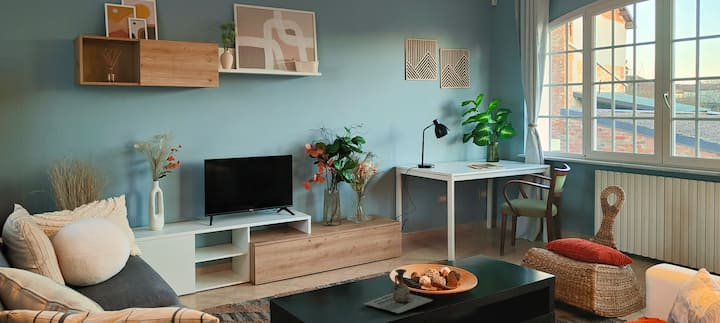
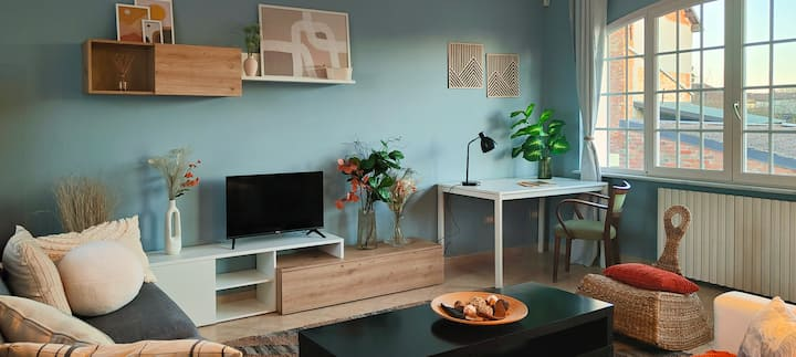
- decorative vase [363,268,433,314]
